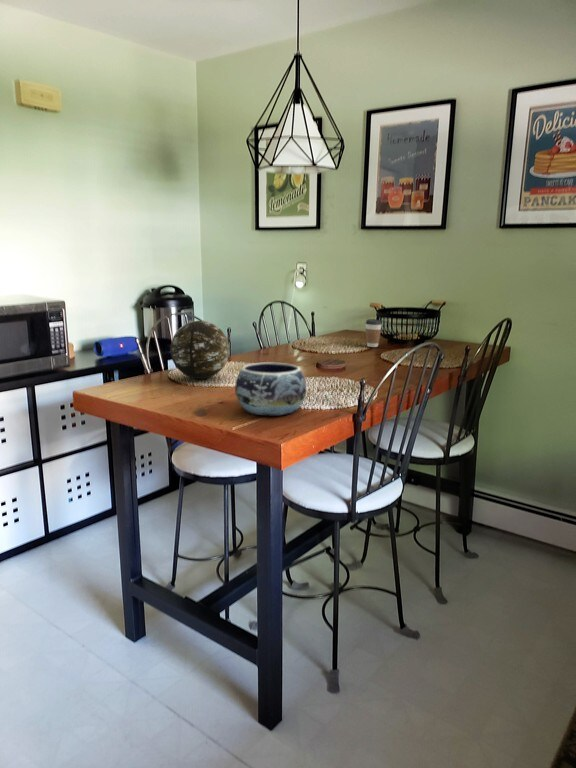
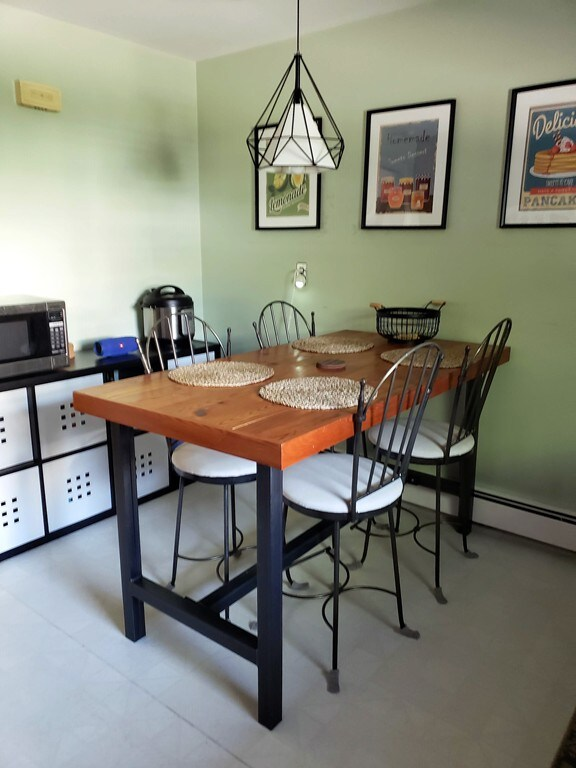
- decorative bowl [234,361,307,417]
- decorative orb [169,320,230,380]
- coffee cup [365,318,383,348]
